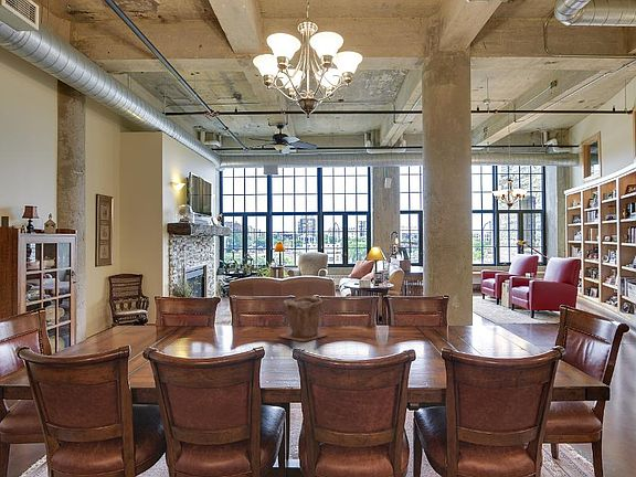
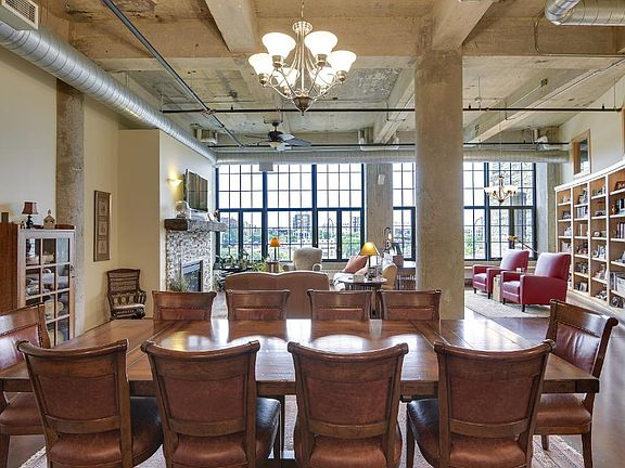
- plant pot [277,295,329,342]
